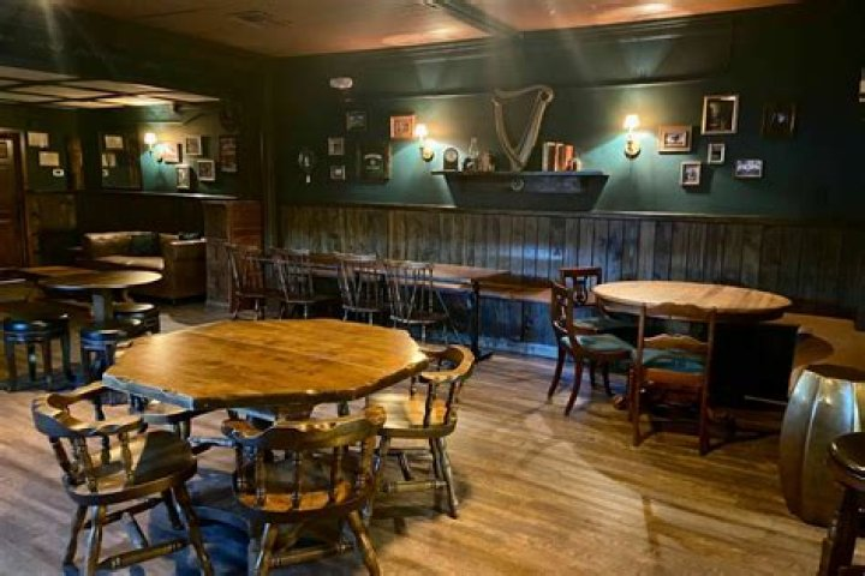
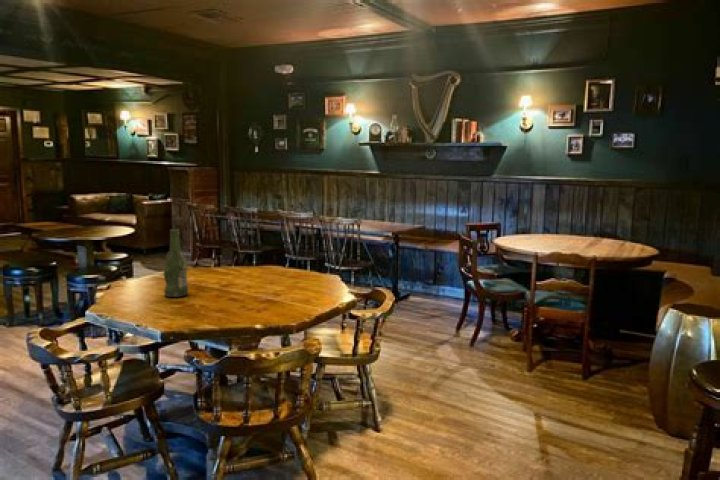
+ beer bottle [163,228,189,298]
